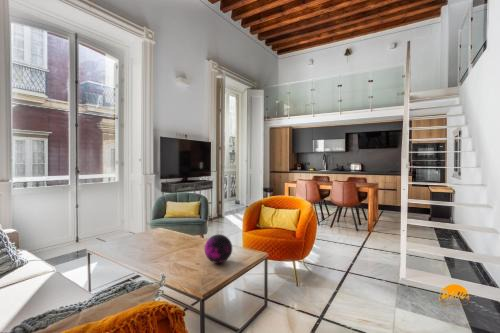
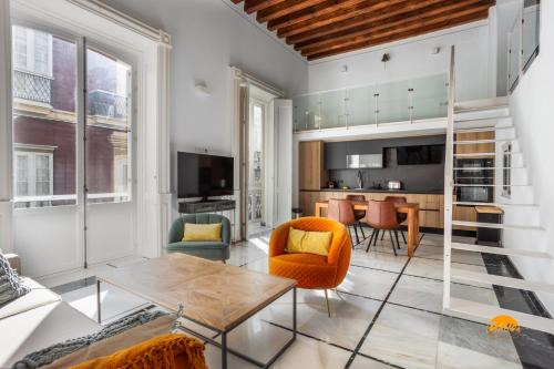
- decorative orb [204,233,233,264]
